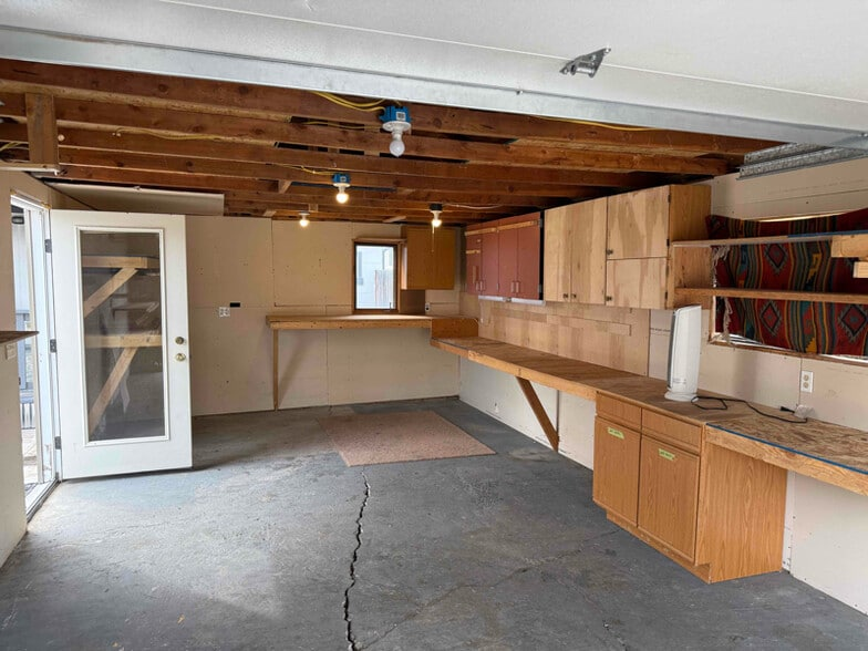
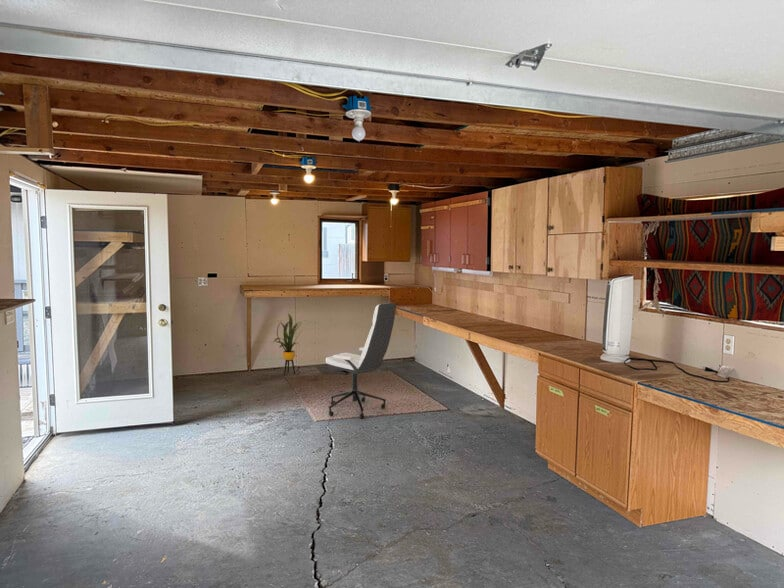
+ house plant [272,313,311,376]
+ office chair [325,301,397,420]
